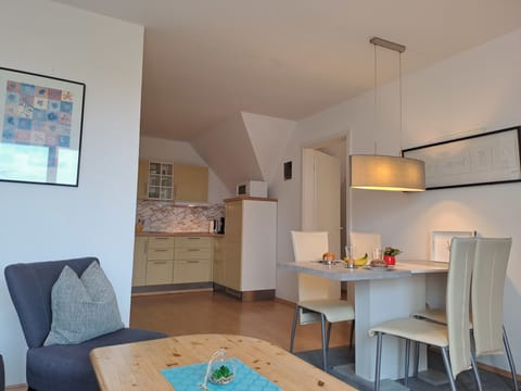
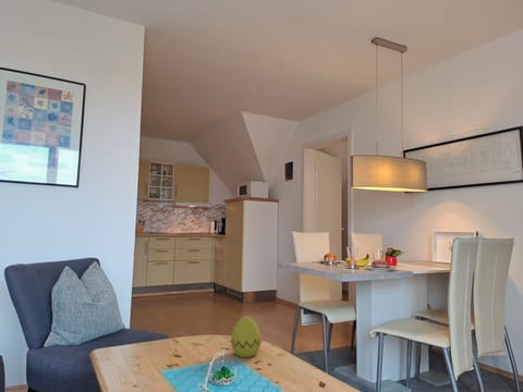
+ decorative egg [230,316,262,358]
